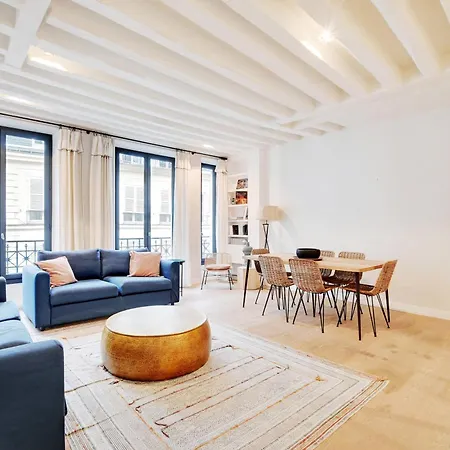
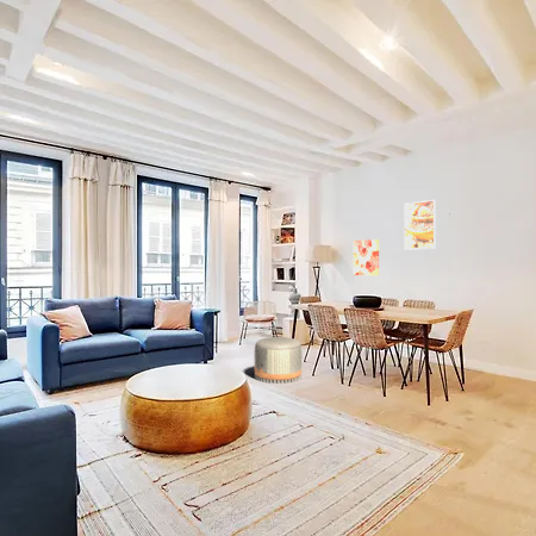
+ wall art [353,238,380,276]
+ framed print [403,199,437,251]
+ pouf [254,336,303,385]
